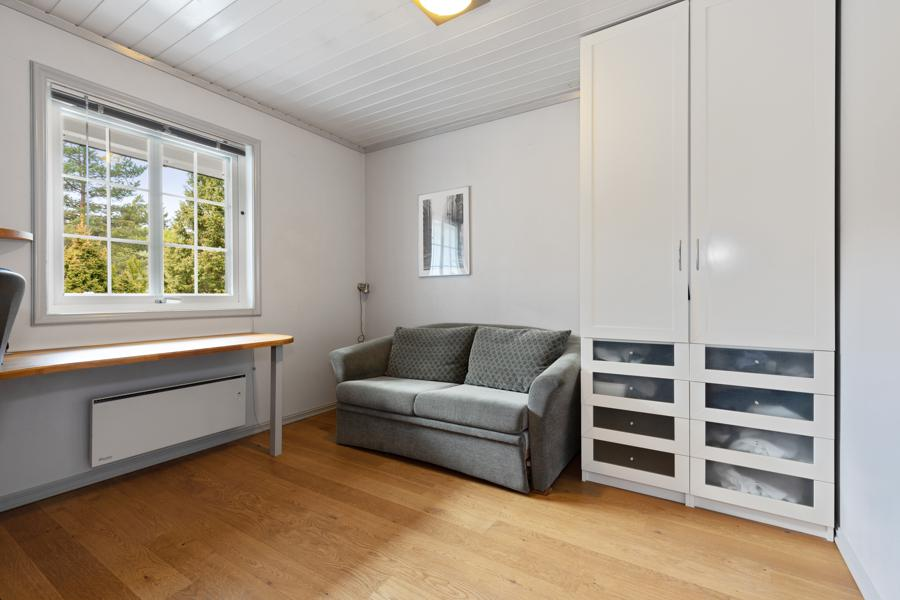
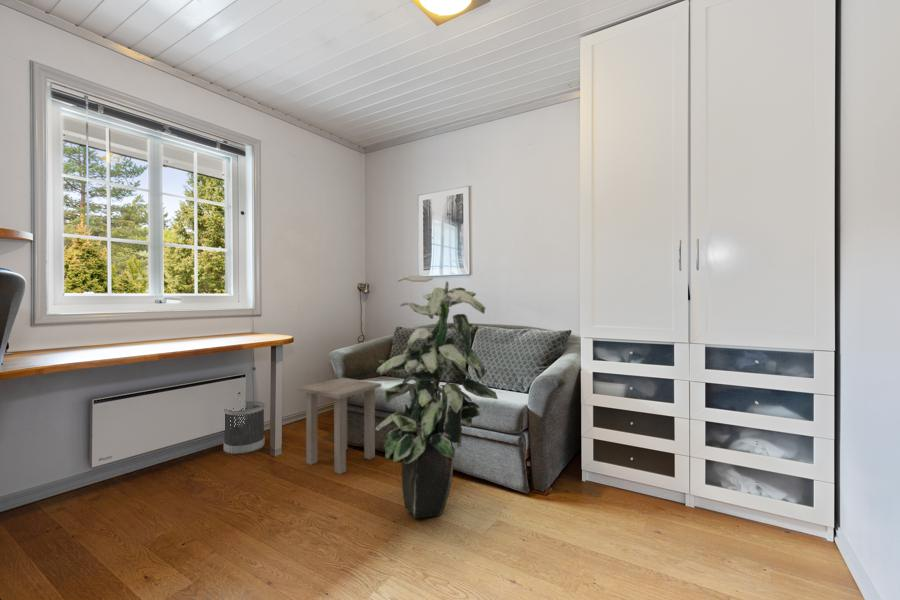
+ indoor plant [375,274,499,519]
+ side table [298,377,382,475]
+ wastebasket [223,400,266,455]
